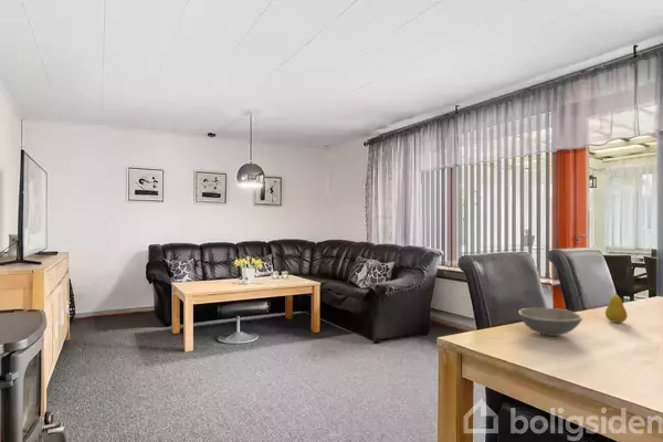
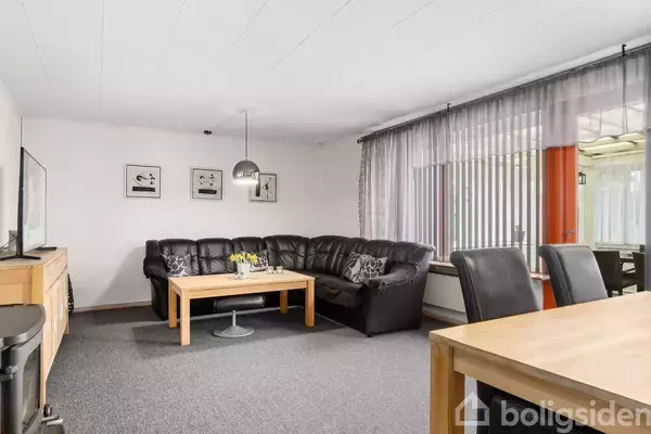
- fruit [604,291,629,324]
- soup bowl [518,307,583,337]
